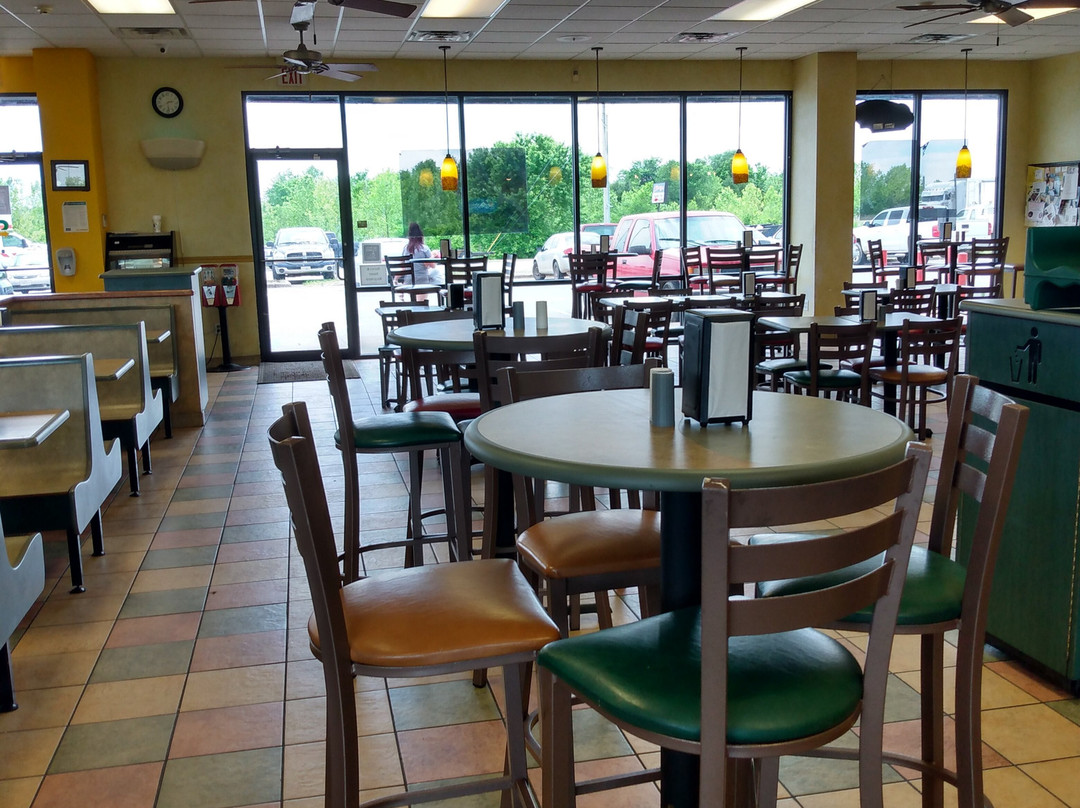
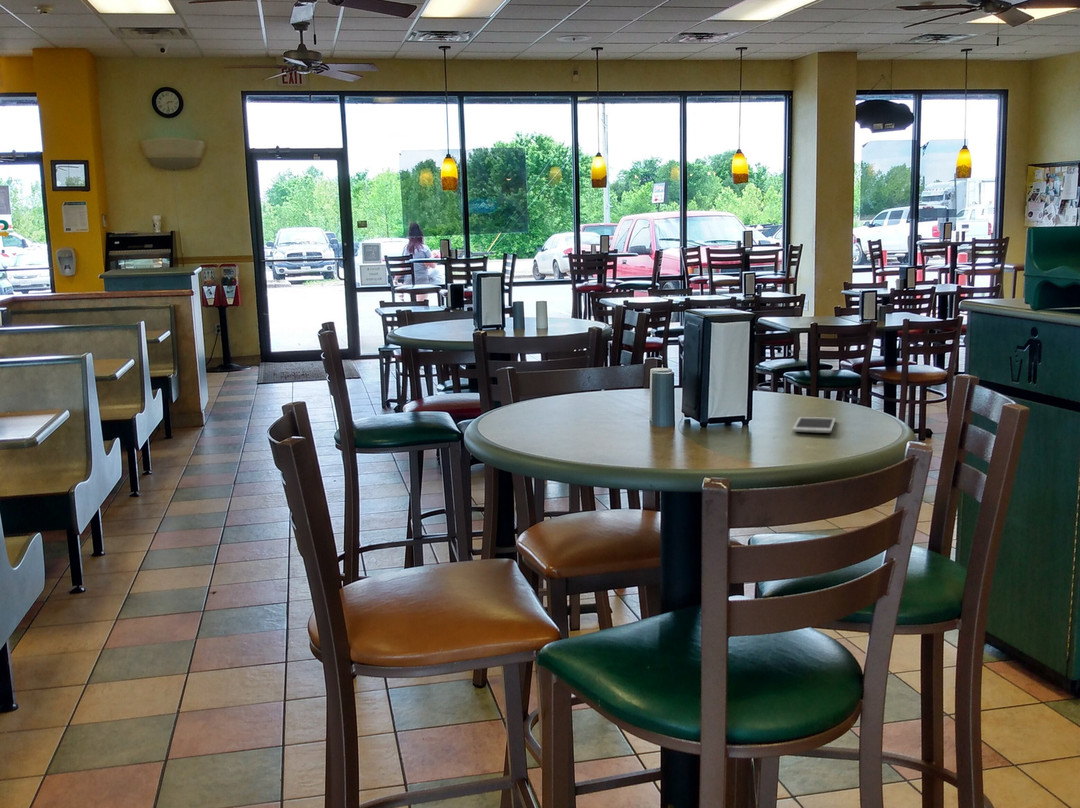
+ cell phone [792,416,836,434]
